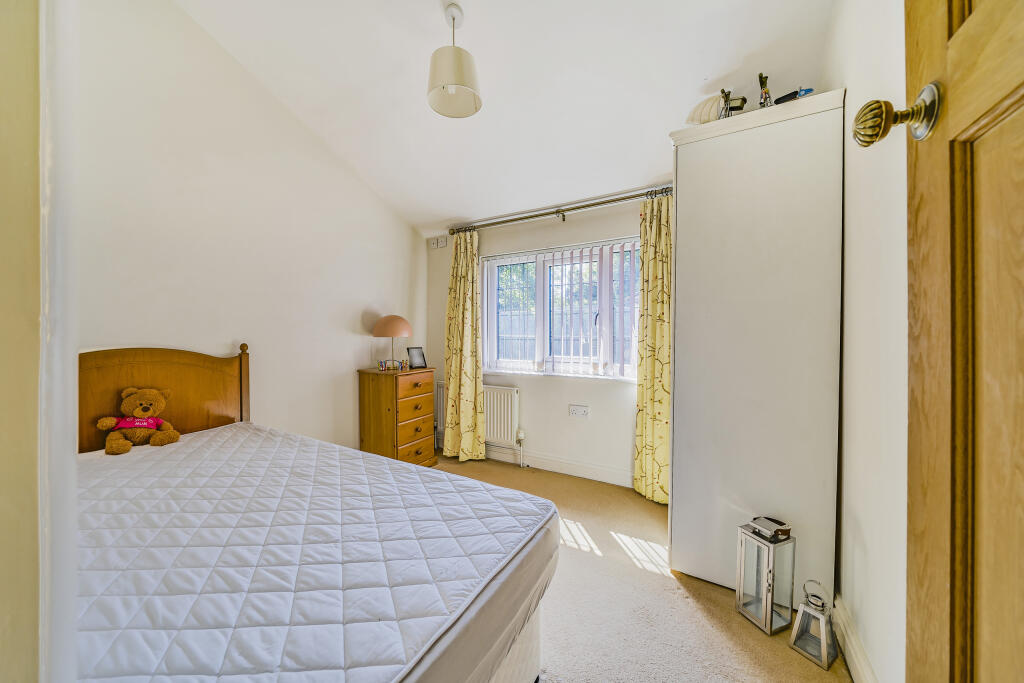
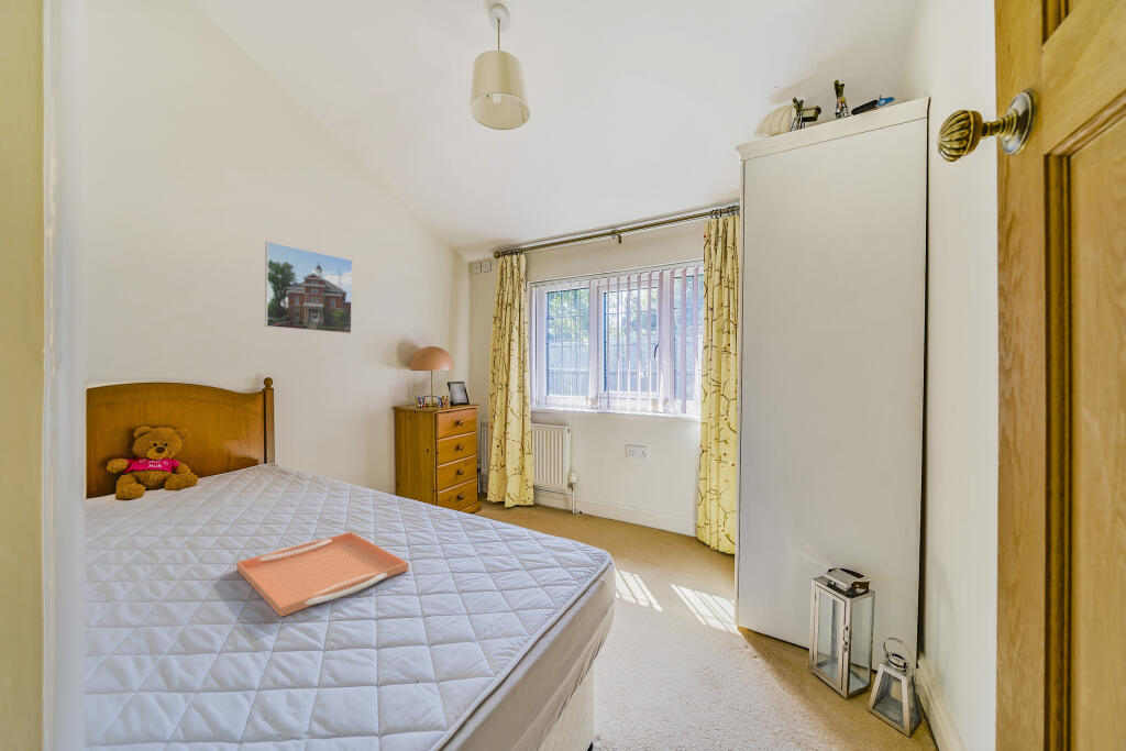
+ serving tray [235,531,410,618]
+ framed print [264,241,353,335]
